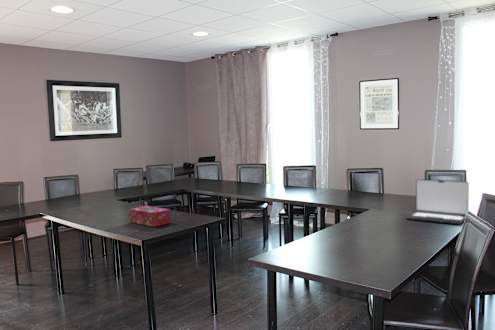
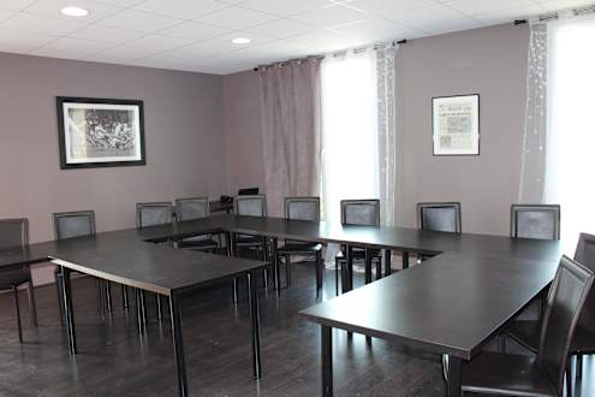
- laptop [405,178,470,225]
- tissue box [129,205,172,228]
